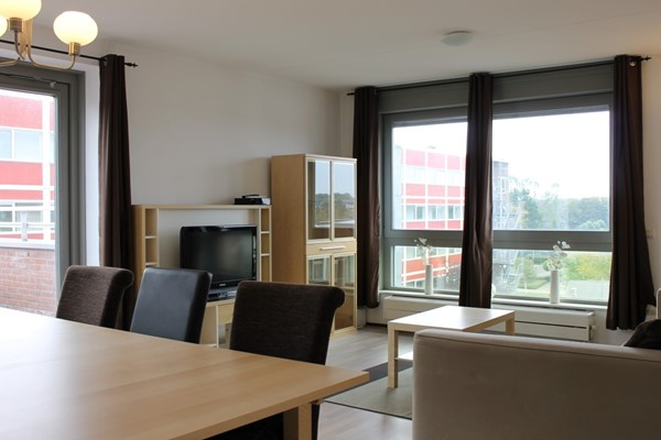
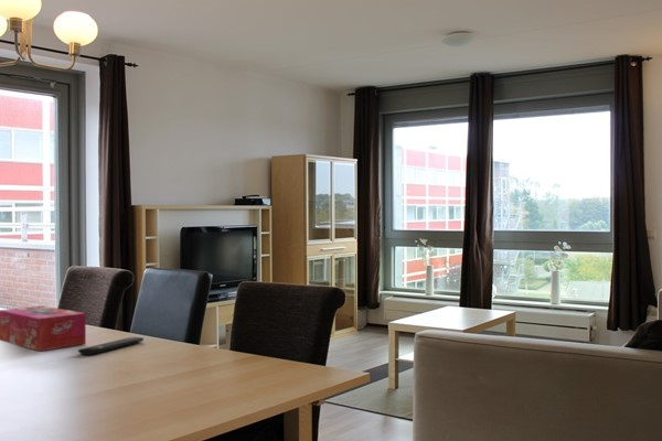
+ tissue box [0,304,87,352]
+ remote control [77,336,145,356]
